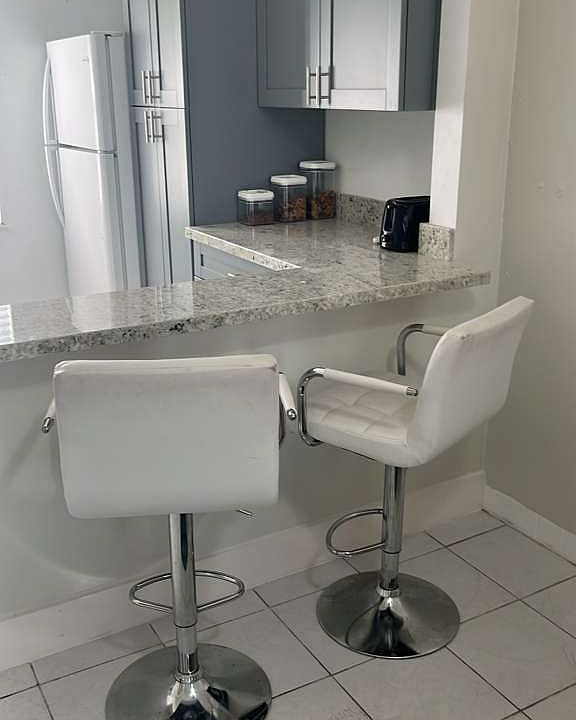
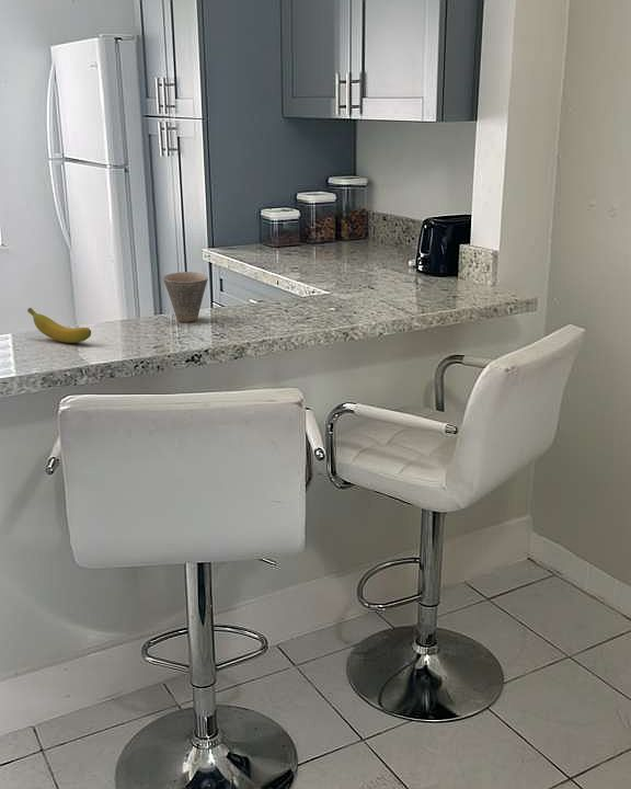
+ banana [26,307,92,344]
+ cup [162,271,209,323]
